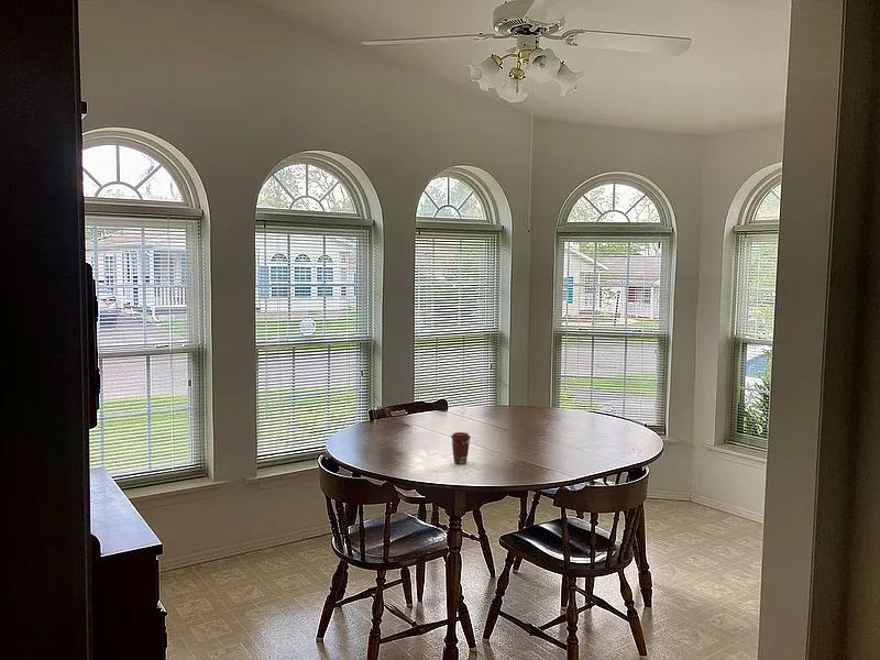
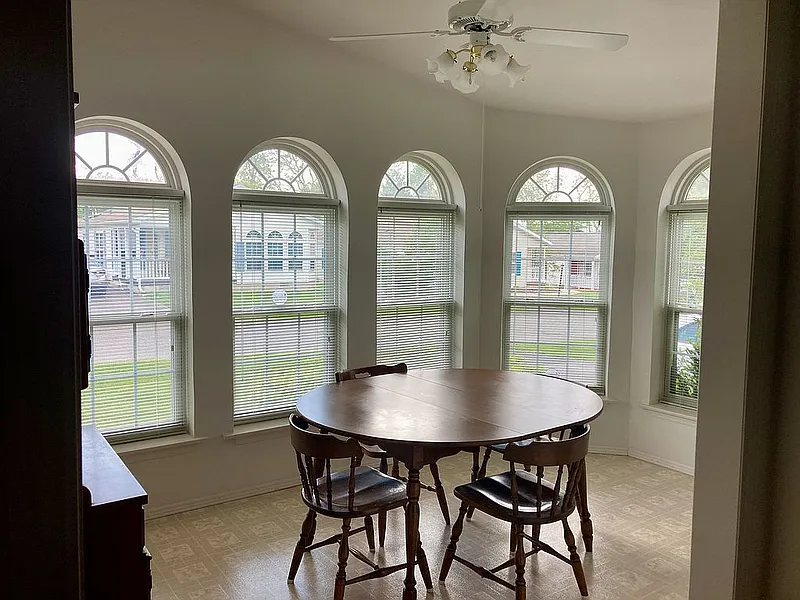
- coffee cup [450,431,472,465]
